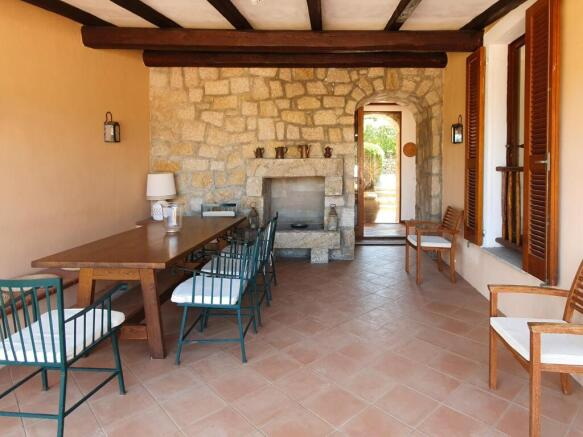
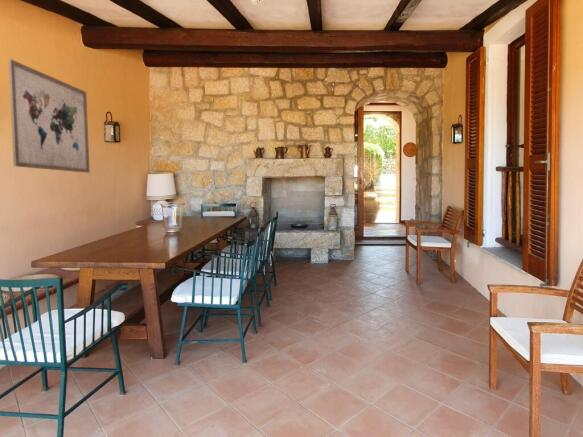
+ wall art [7,58,91,174]
